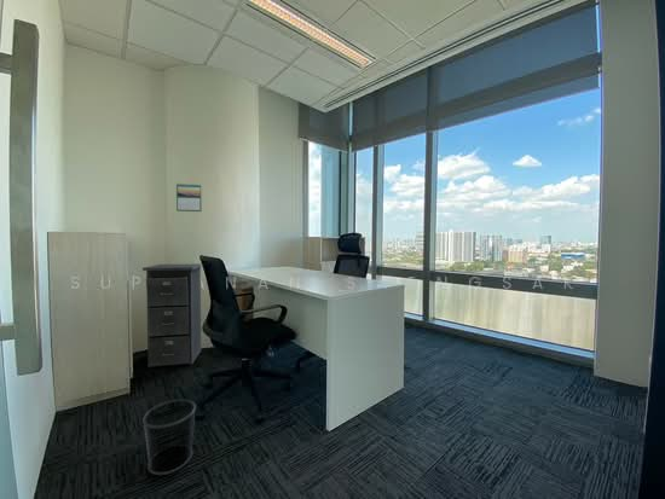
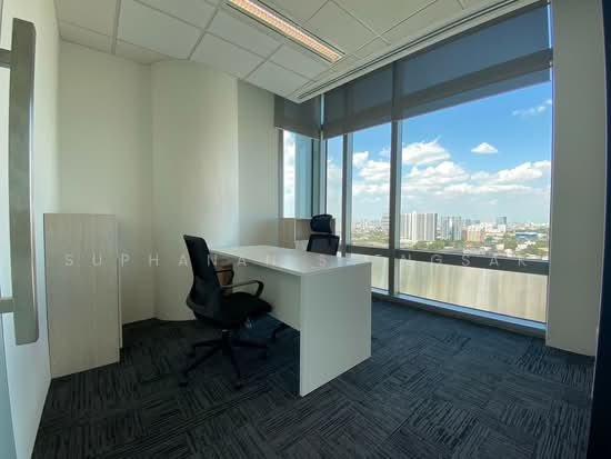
- waste bin [141,398,197,476]
- filing cabinet [141,262,203,369]
- calendar [175,182,203,213]
